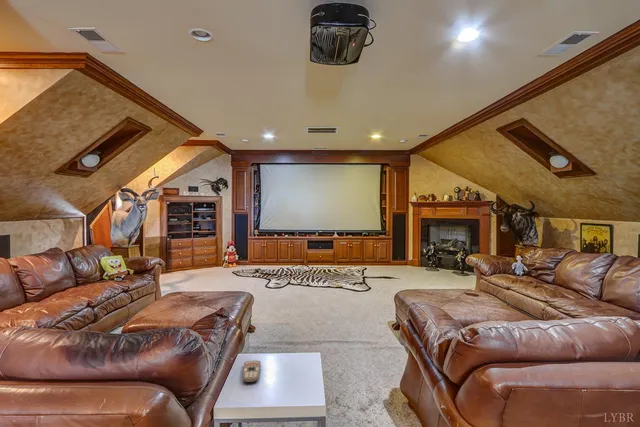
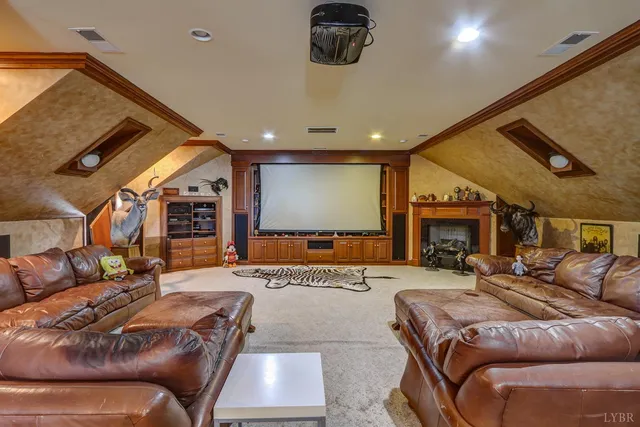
- remote control [242,360,261,384]
